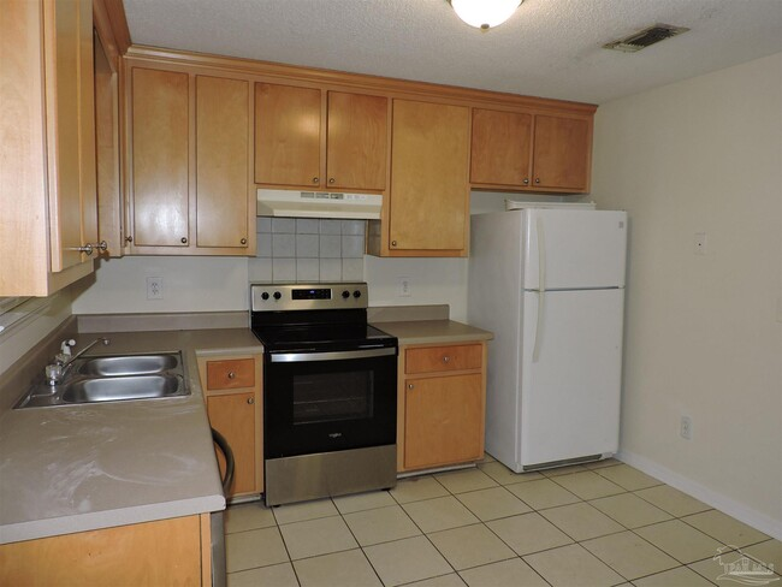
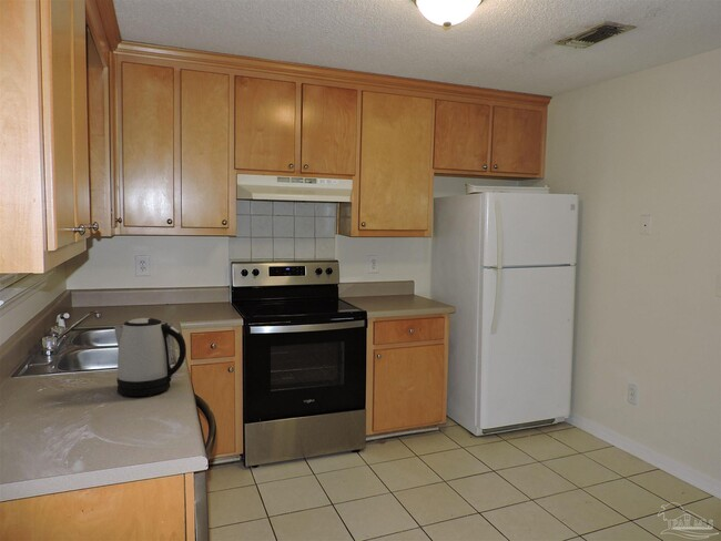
+ kettle [113,317,187,397]
